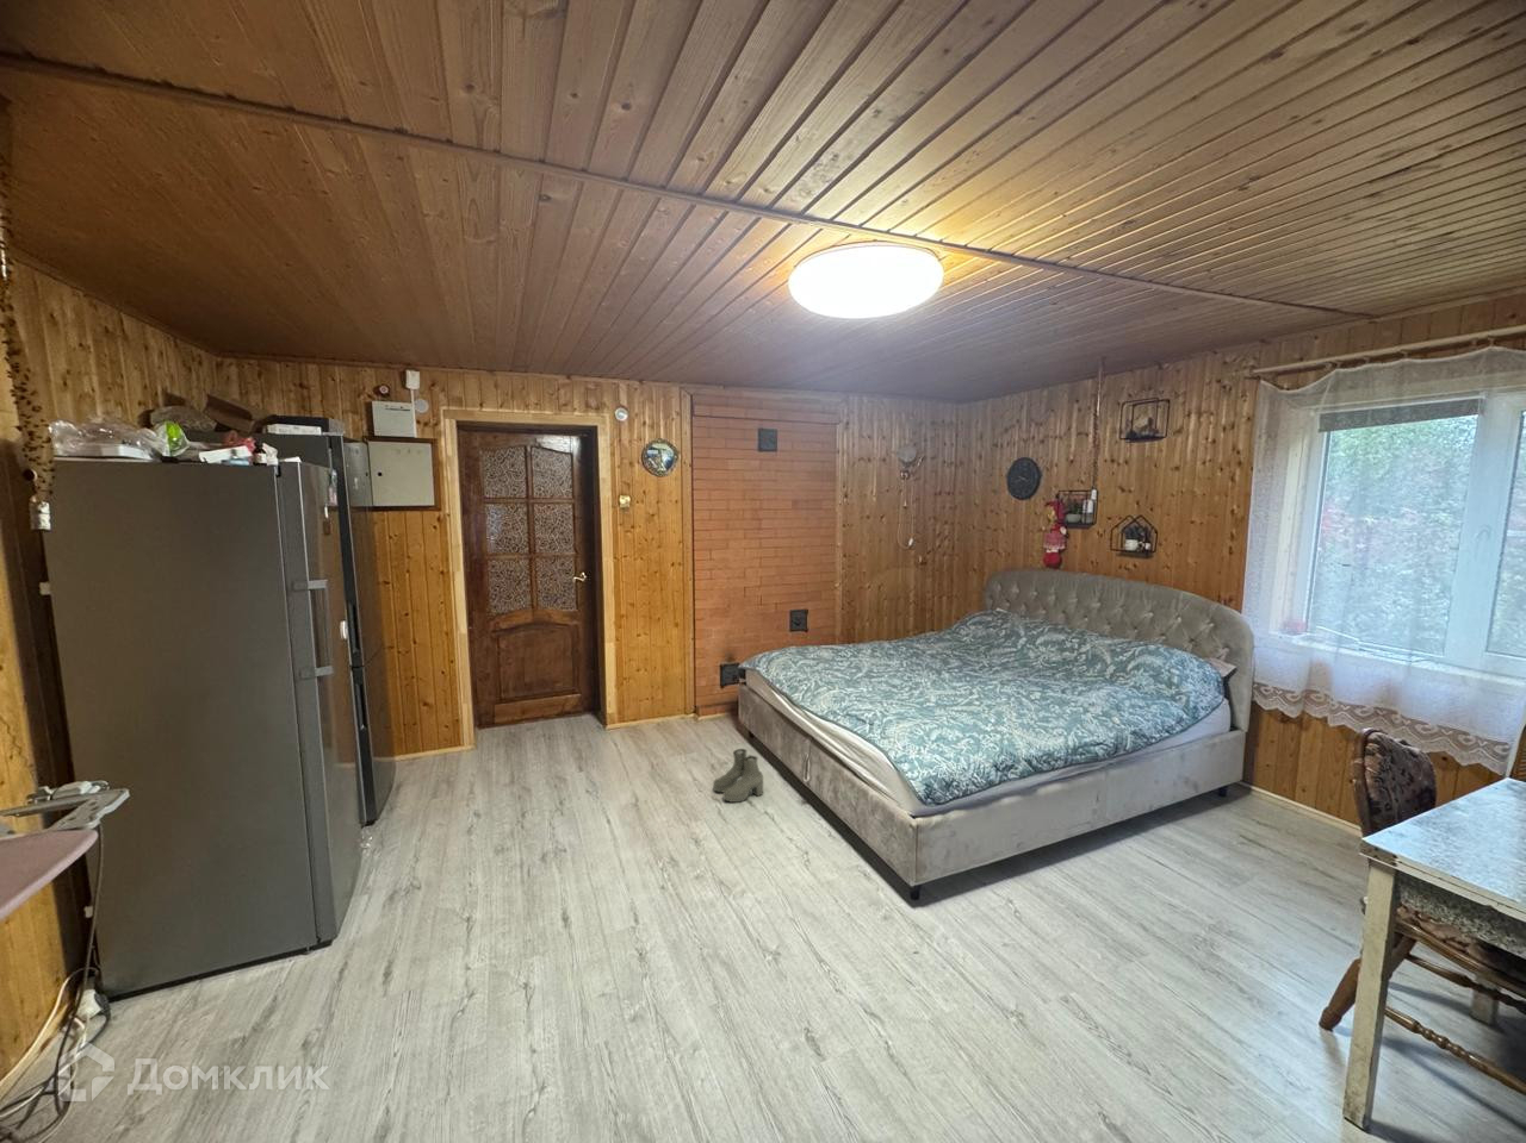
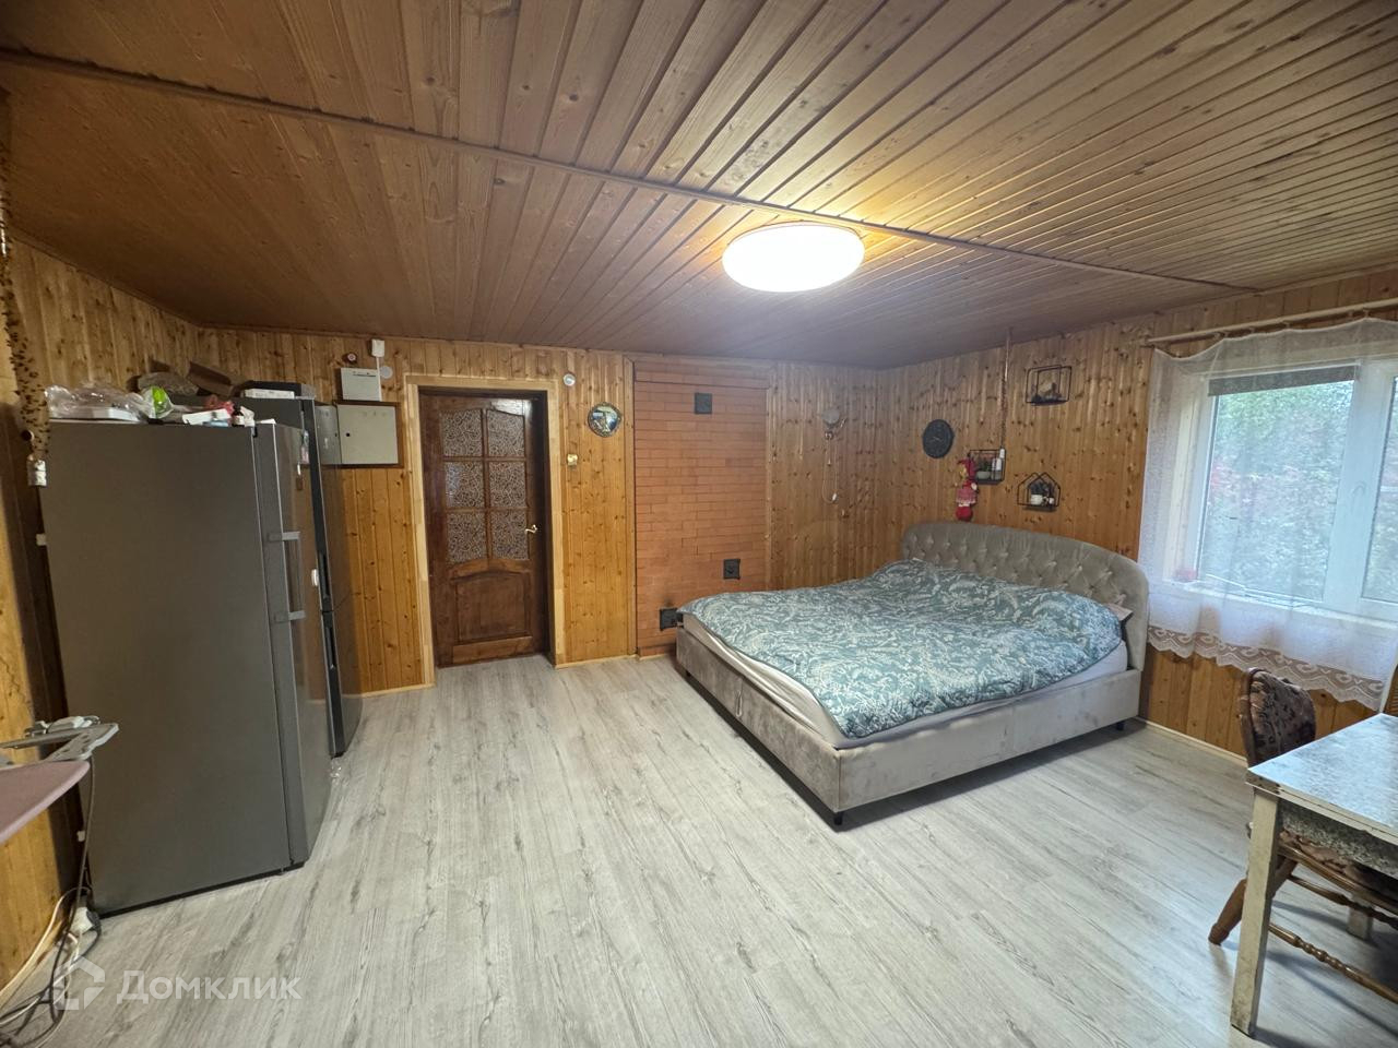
- boots [711,748,764,803]
